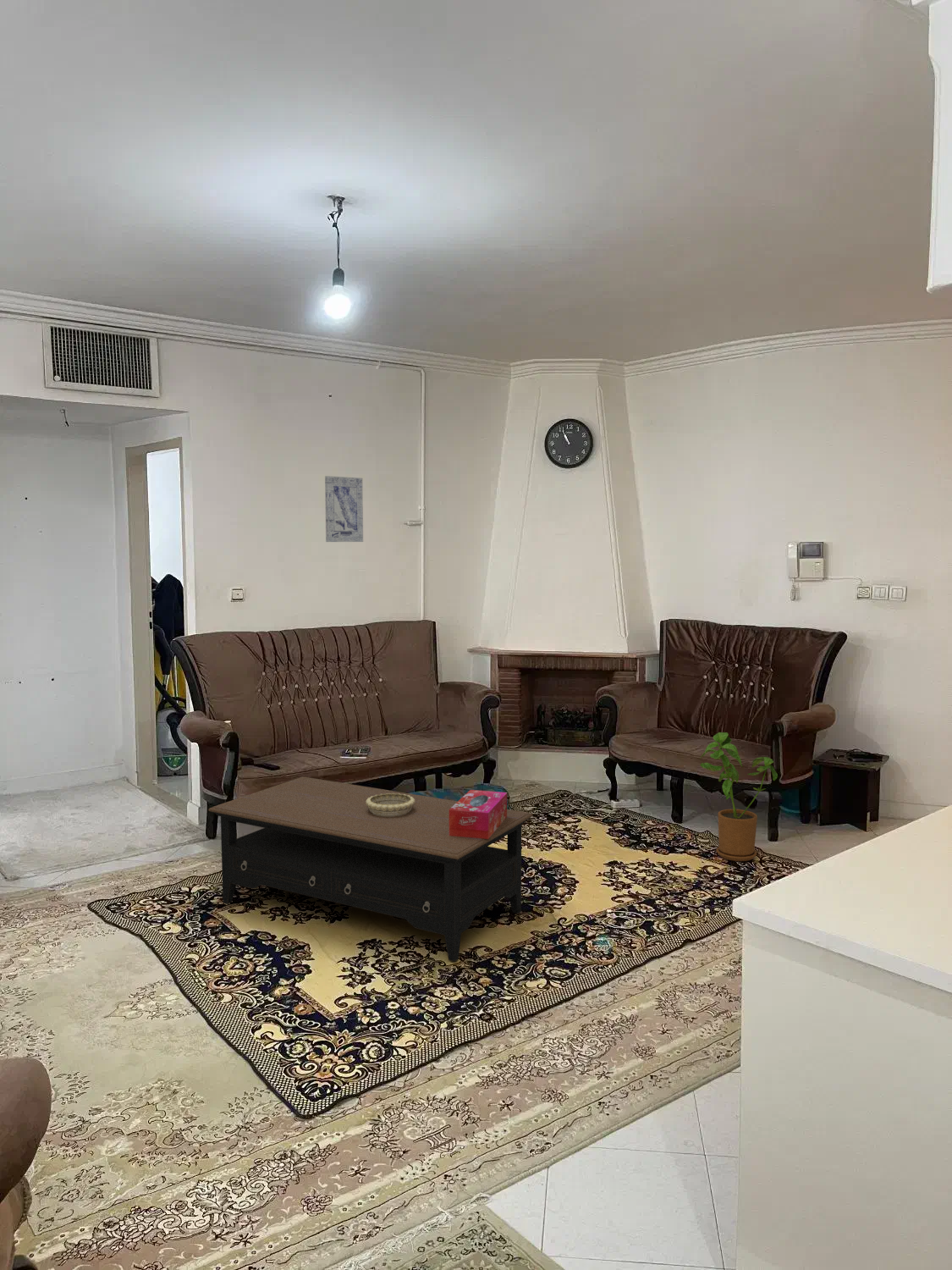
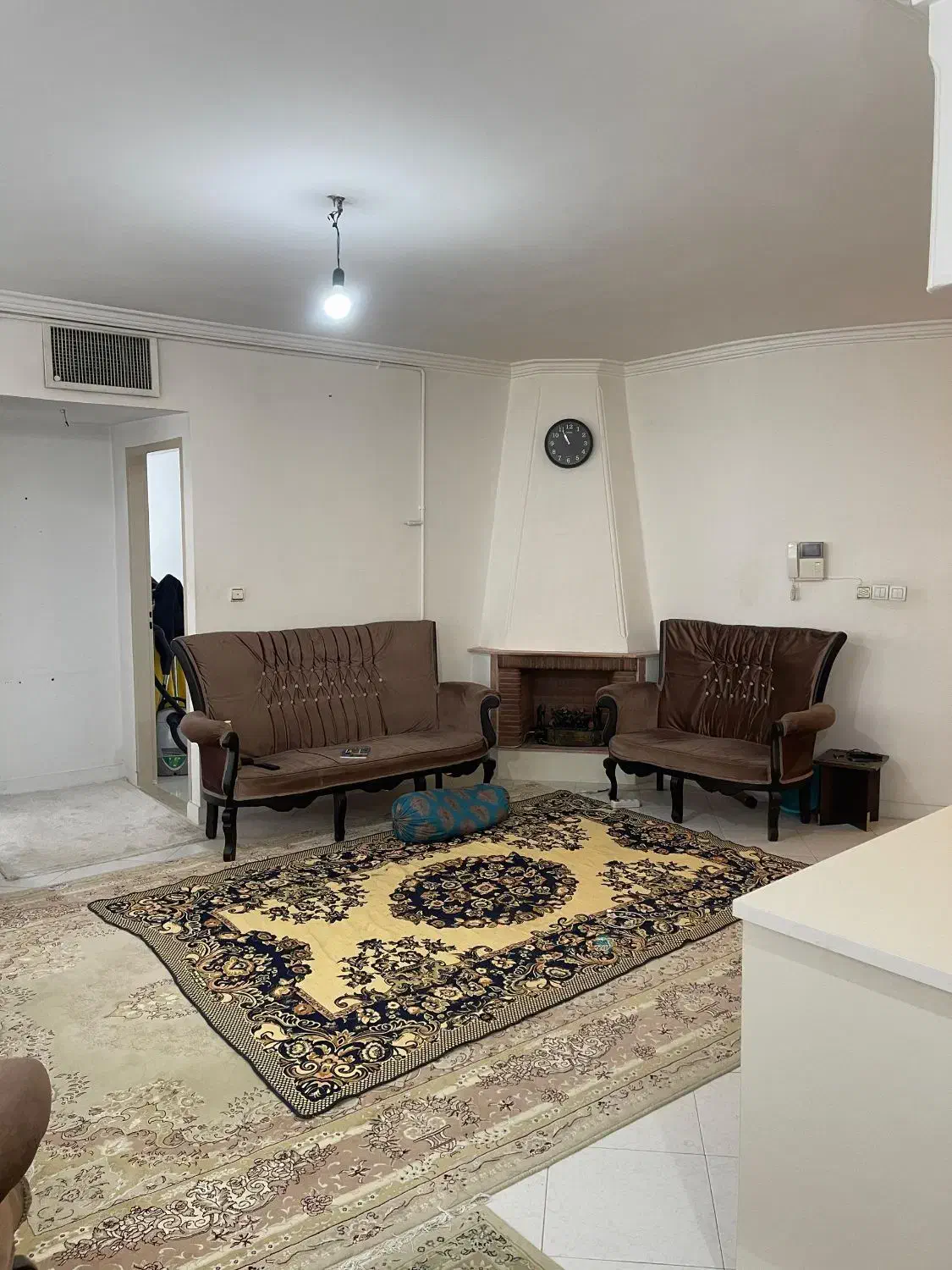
- wall art [324,475,364,543]
- coffee table [207,776,534,963]
- house plant [699,732,779,862]
- decorative bowl [366,793,415,816]
- tissue box [449,789,508,839]
